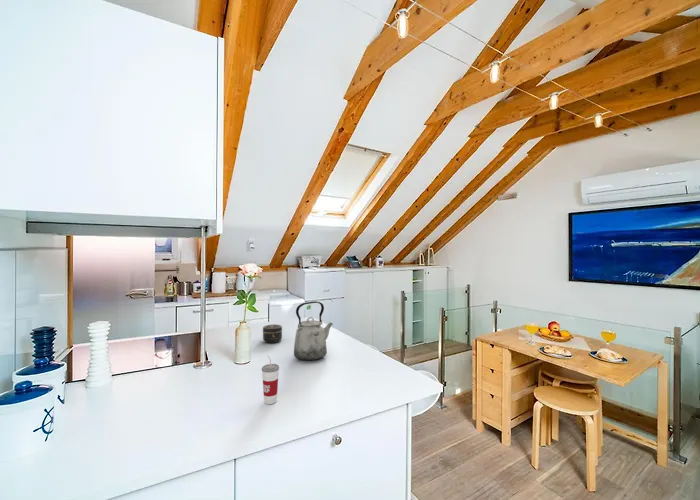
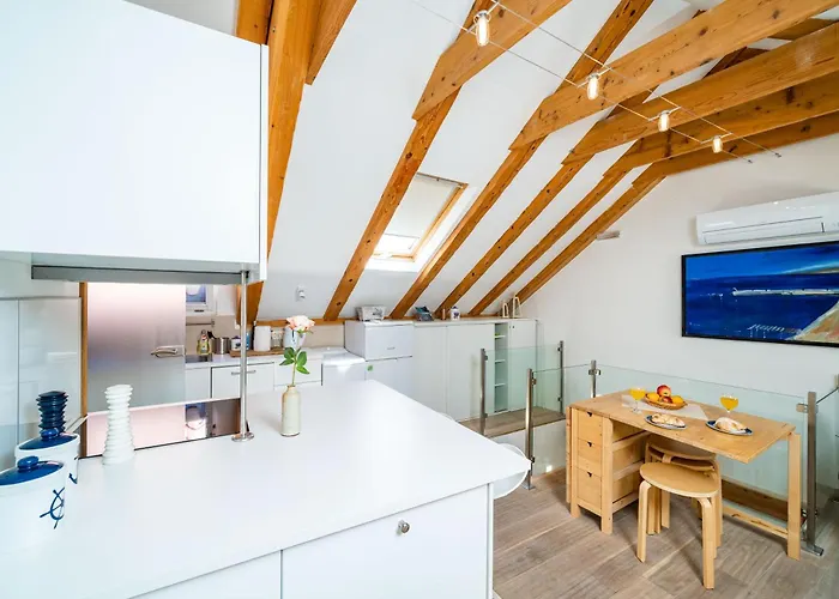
- cup [261,354,280,405]
- kettle [293,300,334,362]
- jar [262,323,283,344]
